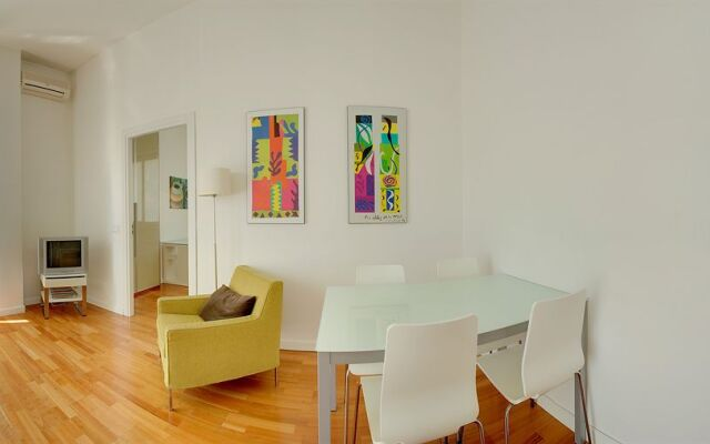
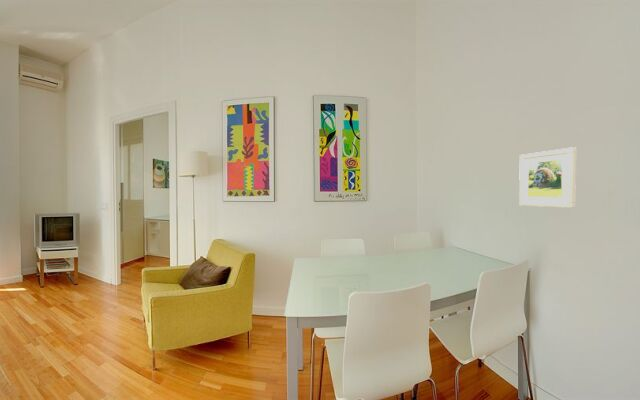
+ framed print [518,146,577,209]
